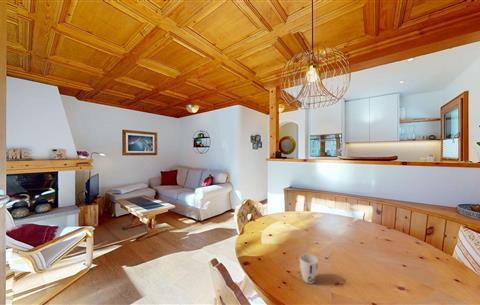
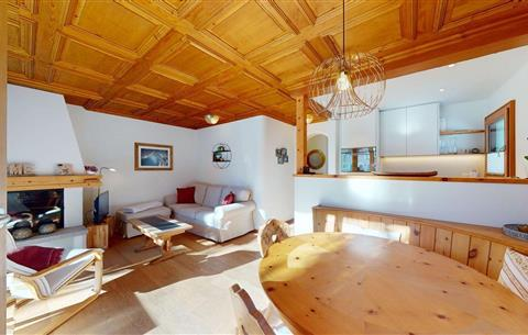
- cup [299,253,319,284]
